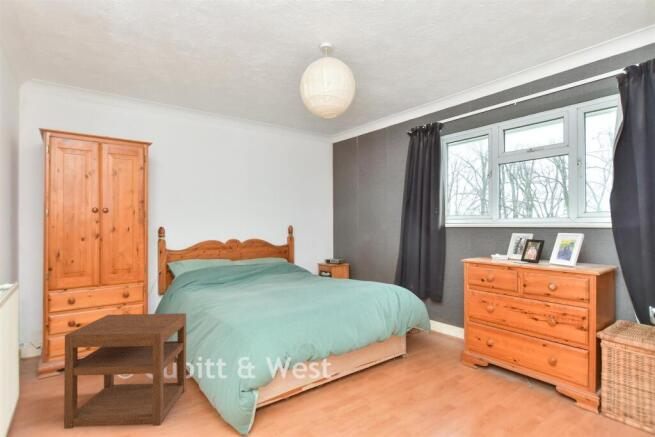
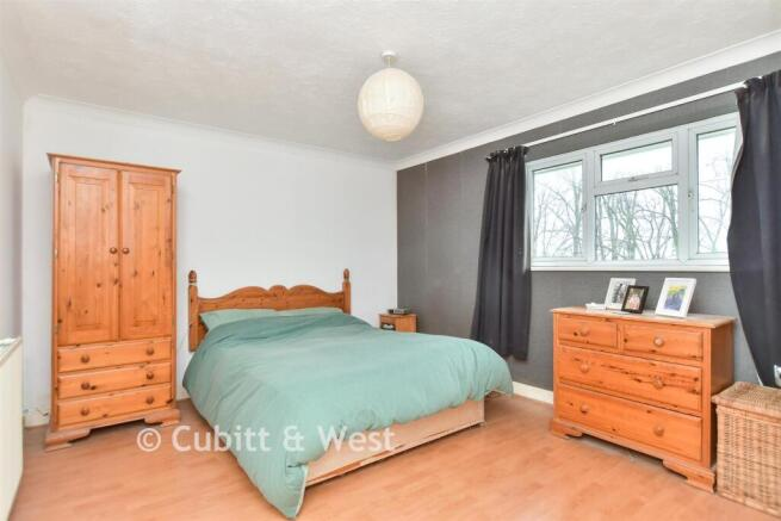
- nightstand [63,312,187,430]
